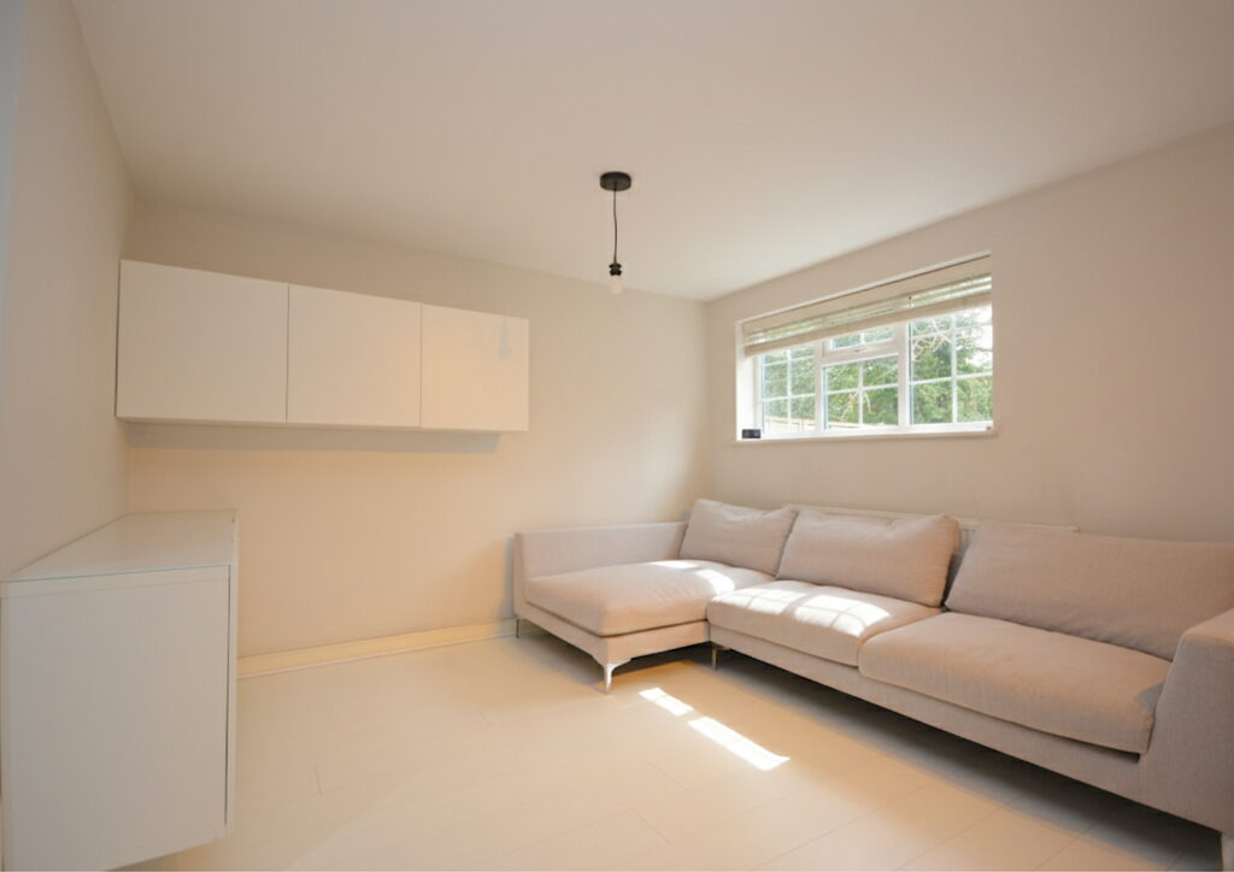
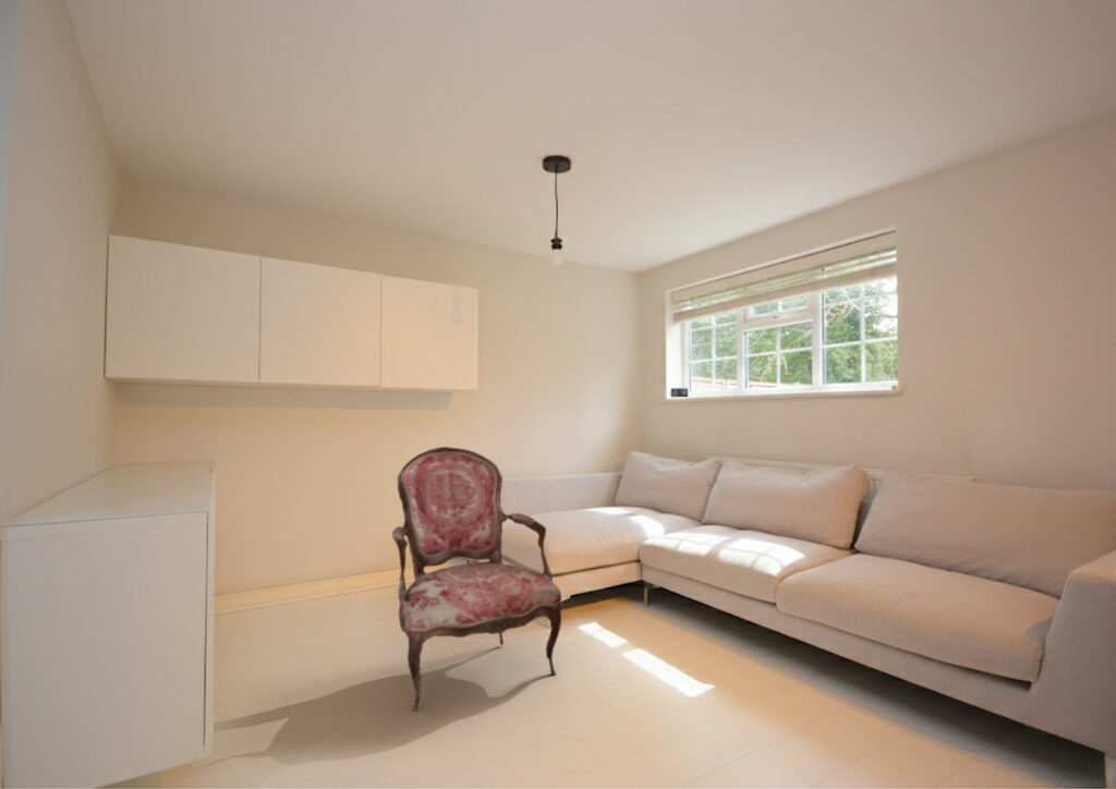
+ armchair [391,446,562,714]
